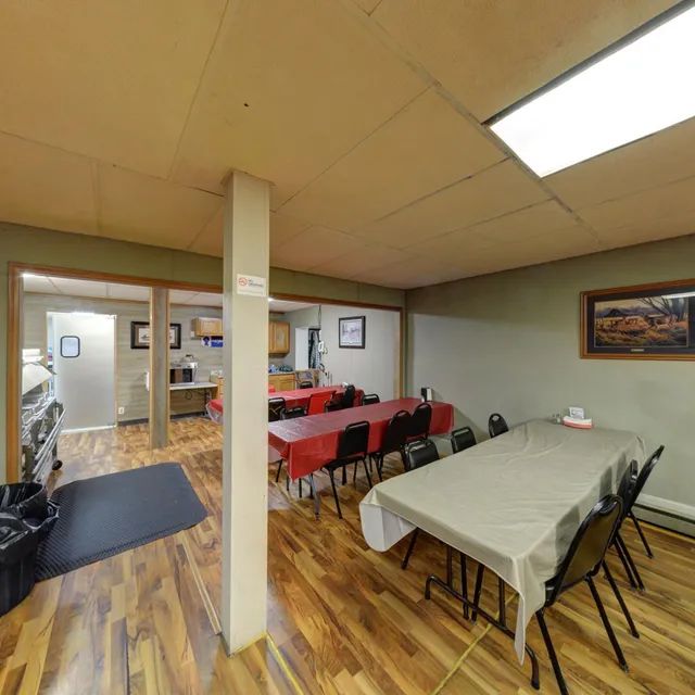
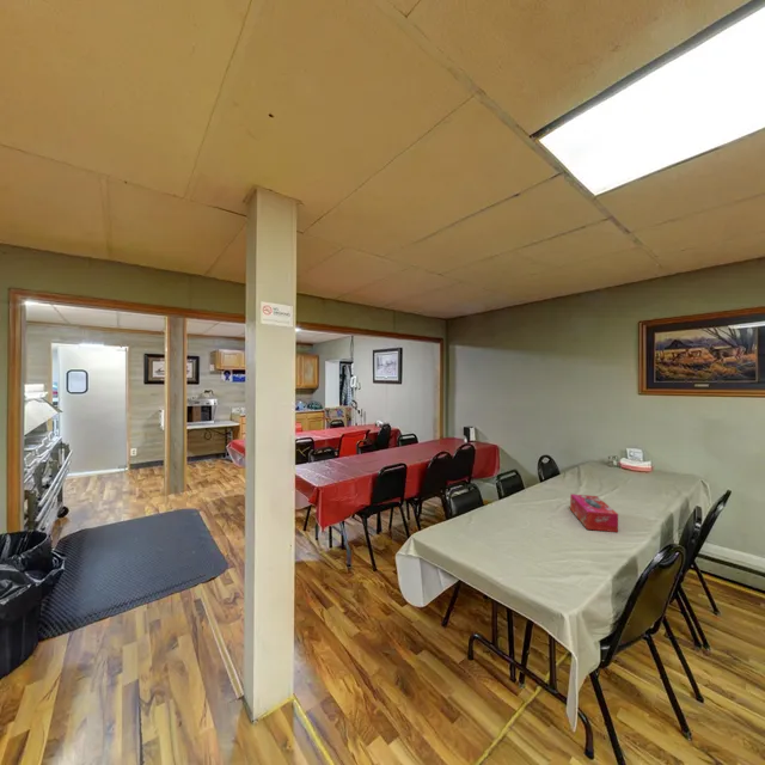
+ tissue box [569,492,619,533]
